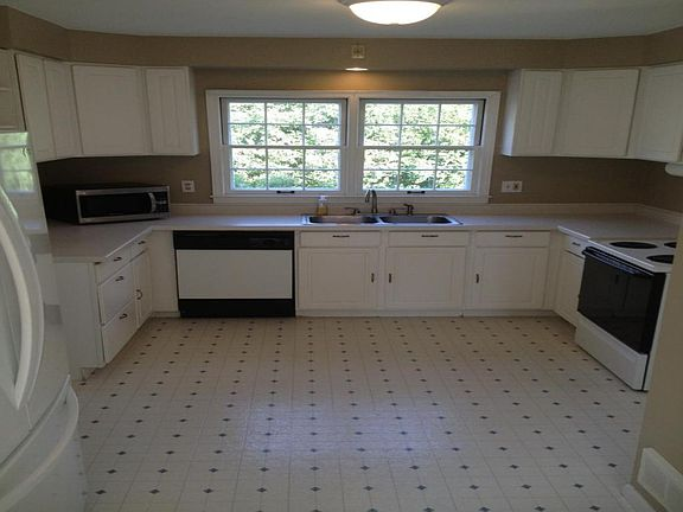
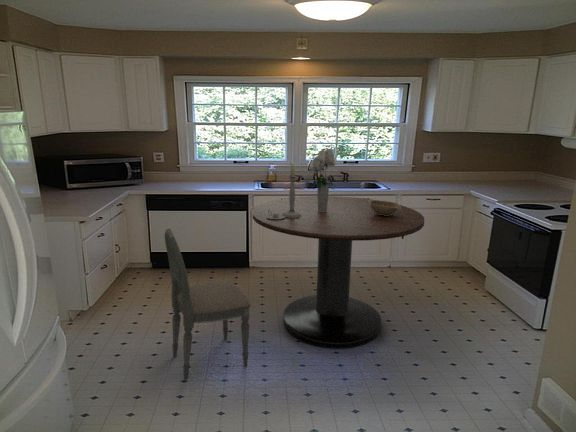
+ bouquet [309,147,337,212]
+ candlestick [266,164,301,219]
+ dining table [252,195,425,349]
+ decorative bowl [368,199,401,216]
+ dining chair [164,228,251,380]
